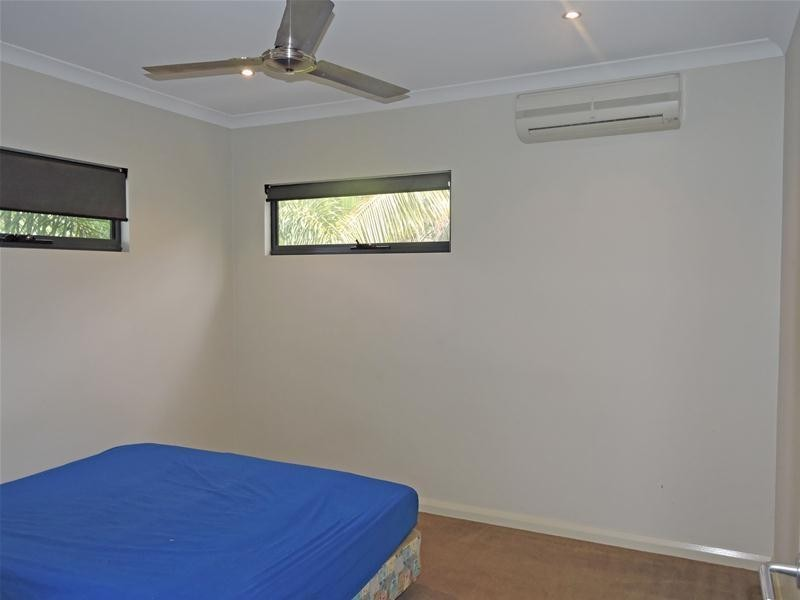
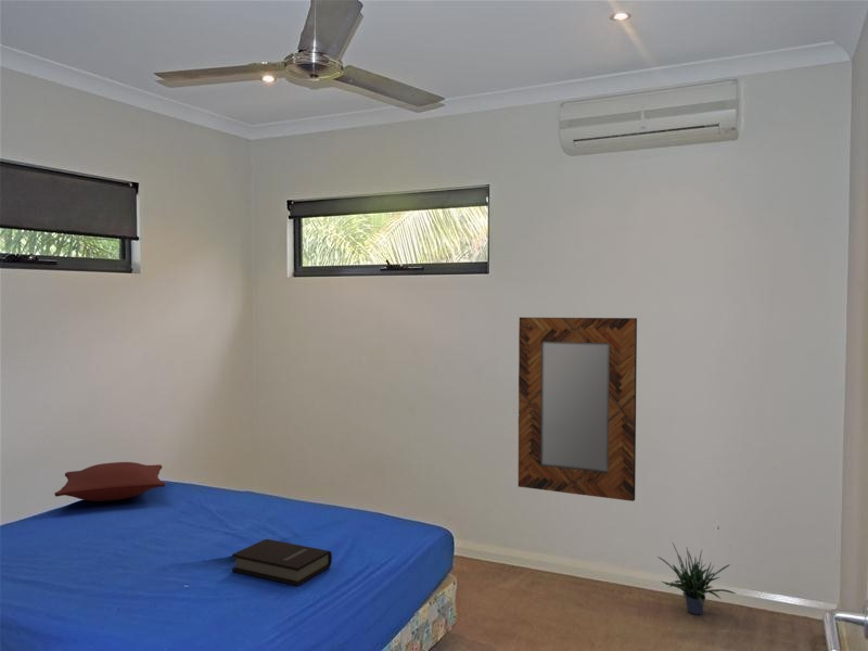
+ pillow [53,461,167,502]
+ potted plant [656,542,737,615]
+ book [231,538,333,587]
+ home mirror [518,317,638,502]
